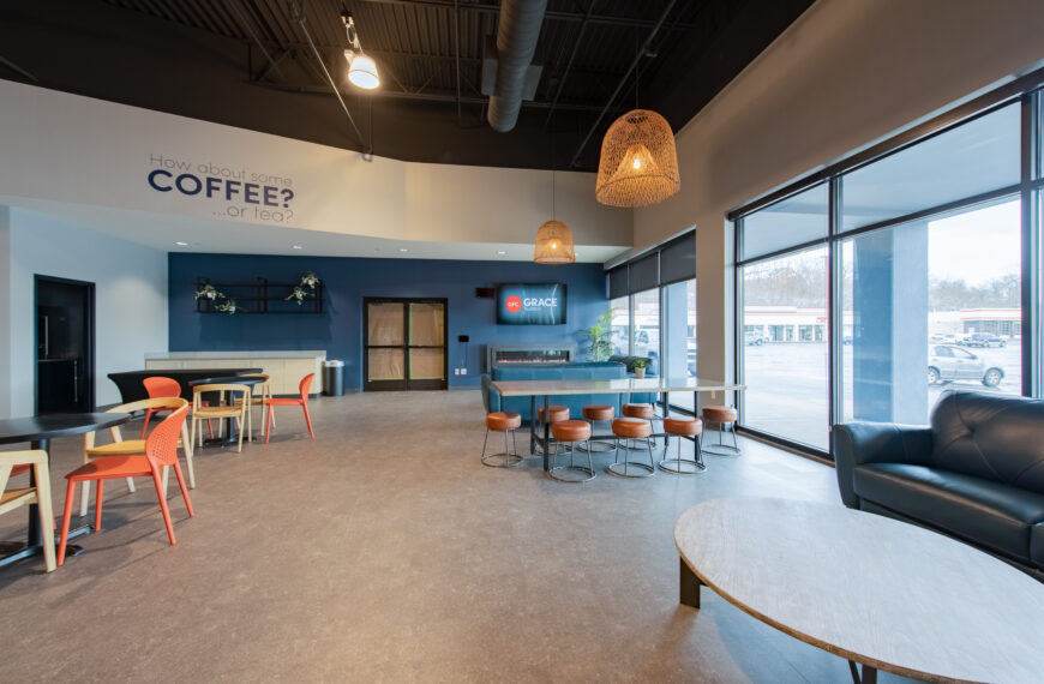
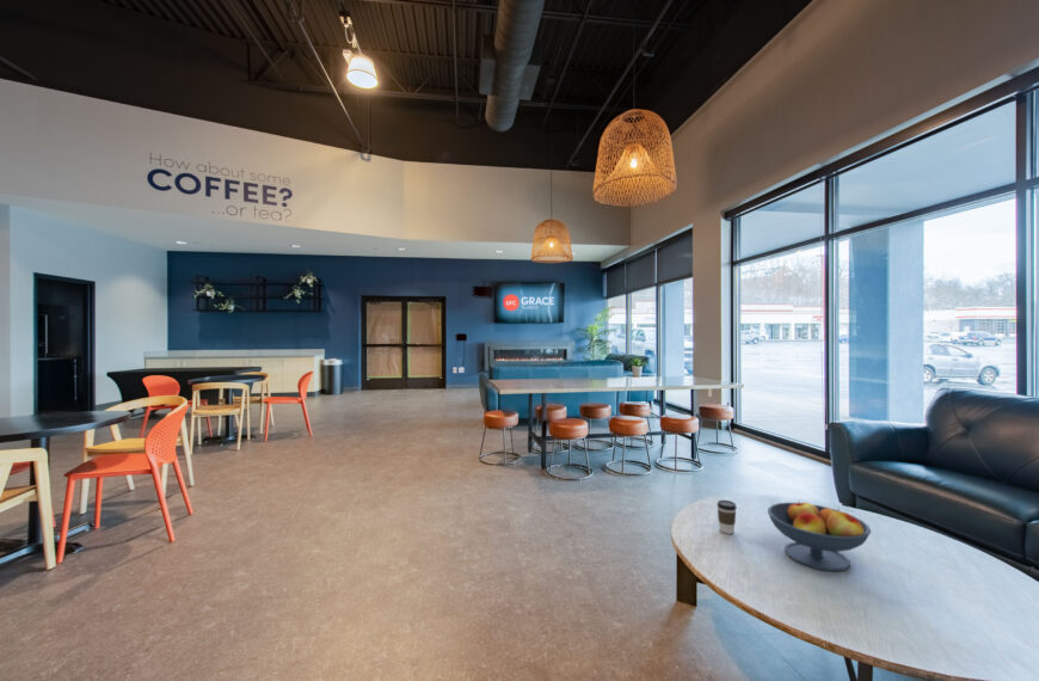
+ coffee cup [715,499,738,535]
+ fruit bowl [767,499,872,572]
